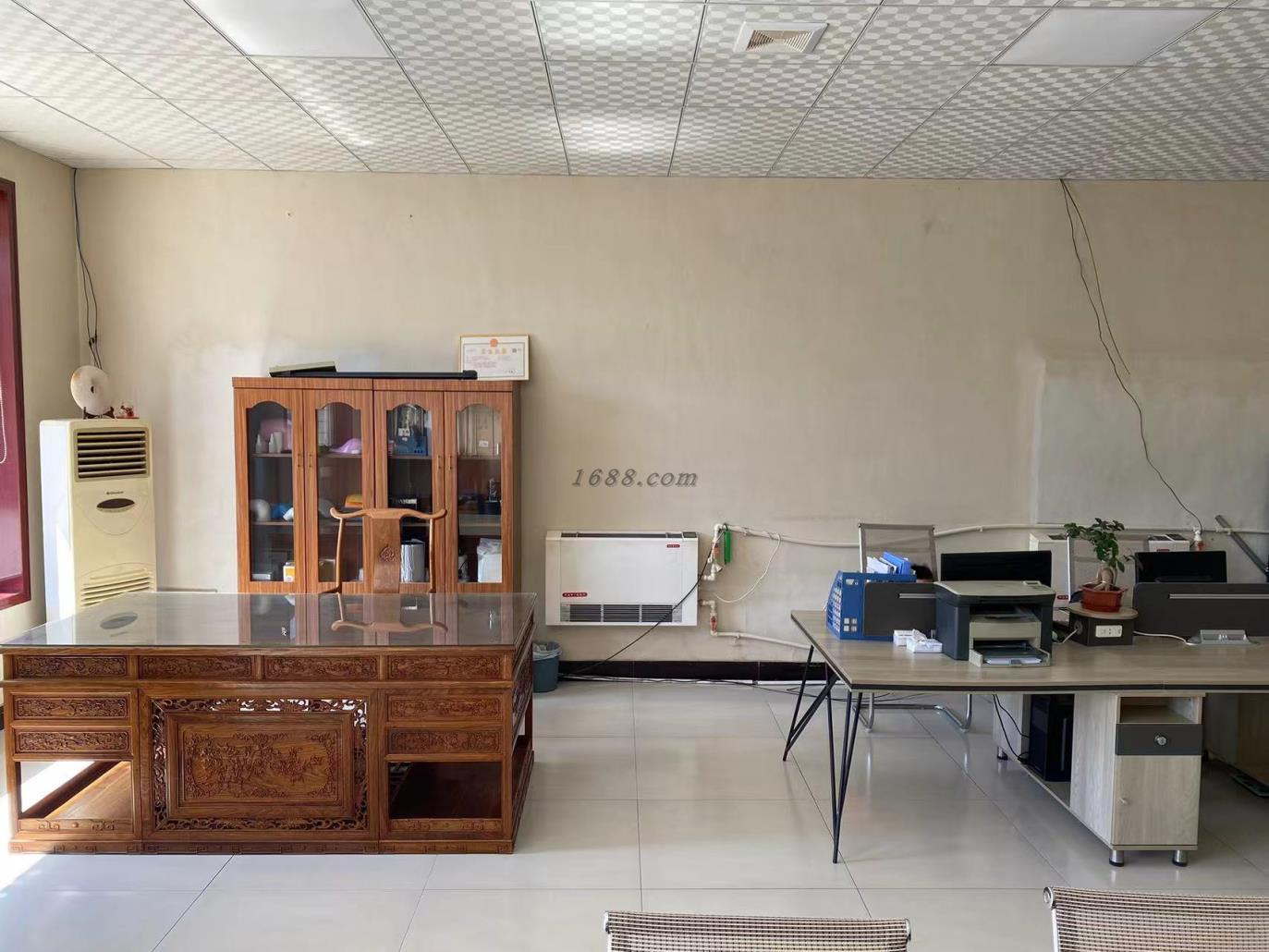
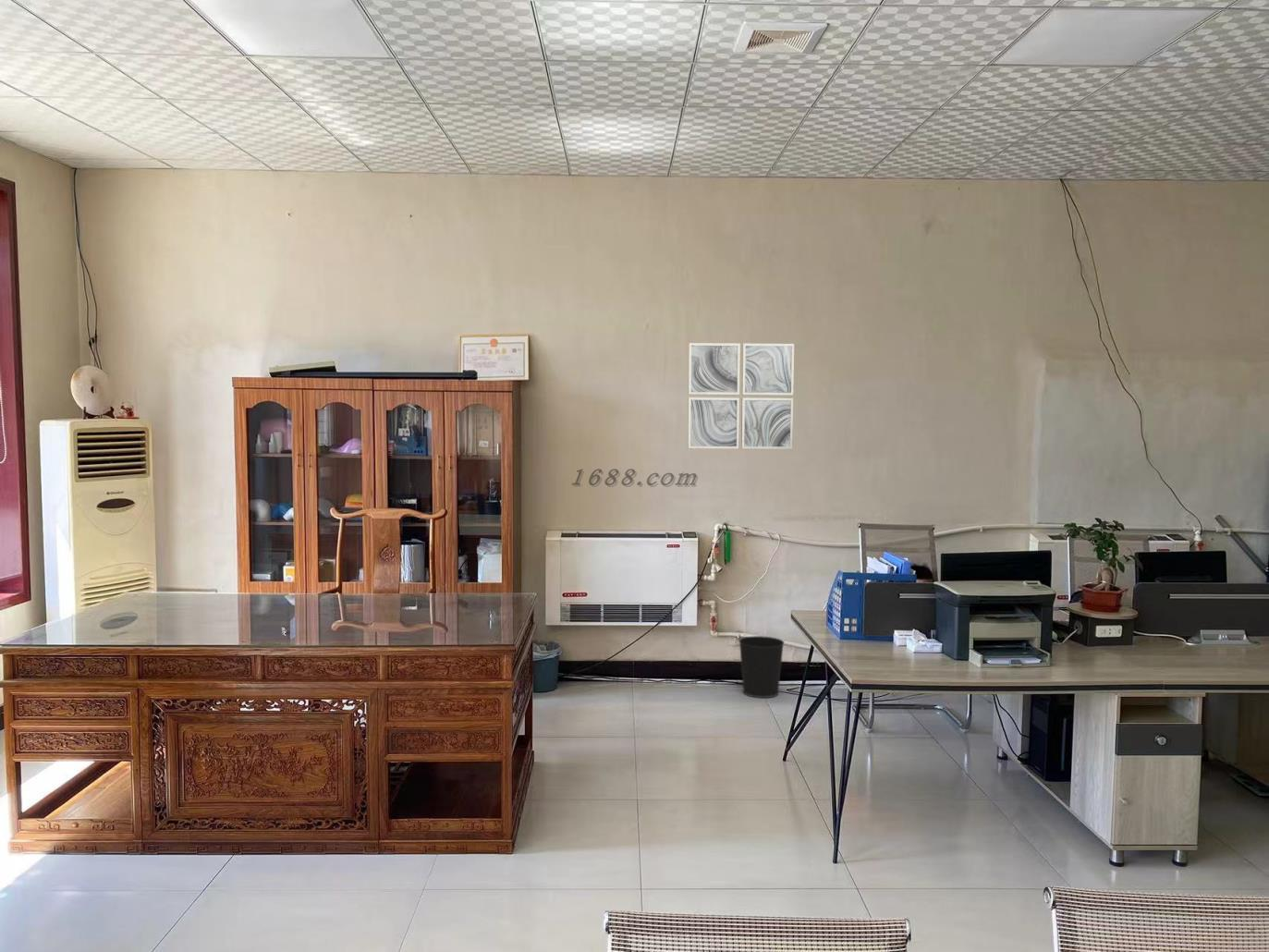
+ wall art [687,342,795,450]
+ wastebasket [738,635,786,699]
